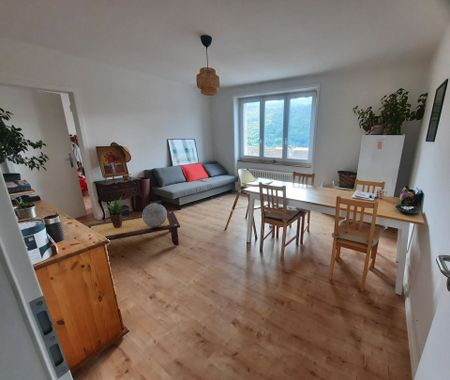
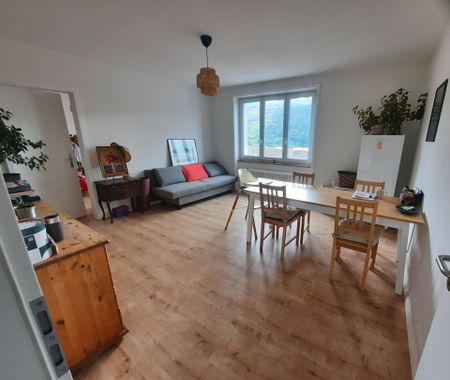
- decorative sphere [141,202,167,227]
- coffee table [85,210,181,246]
- potted plant [102,195,130,228]
